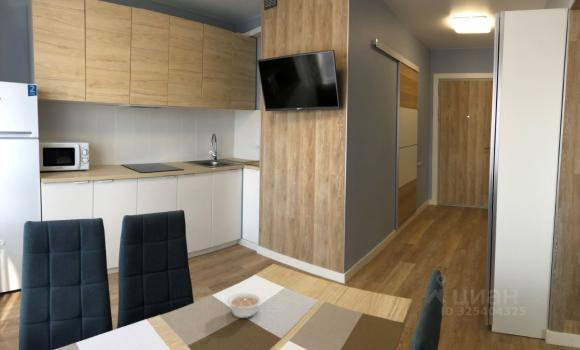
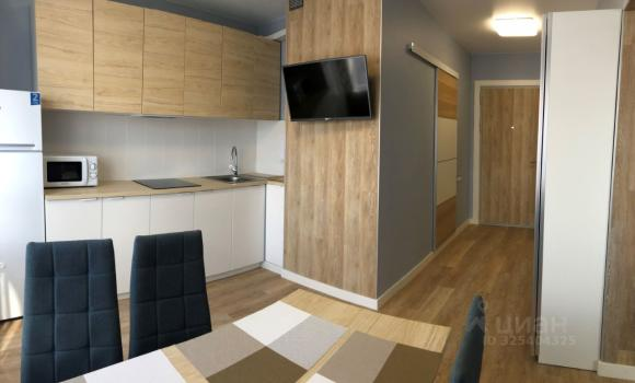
- legume [227,292,262,319]
